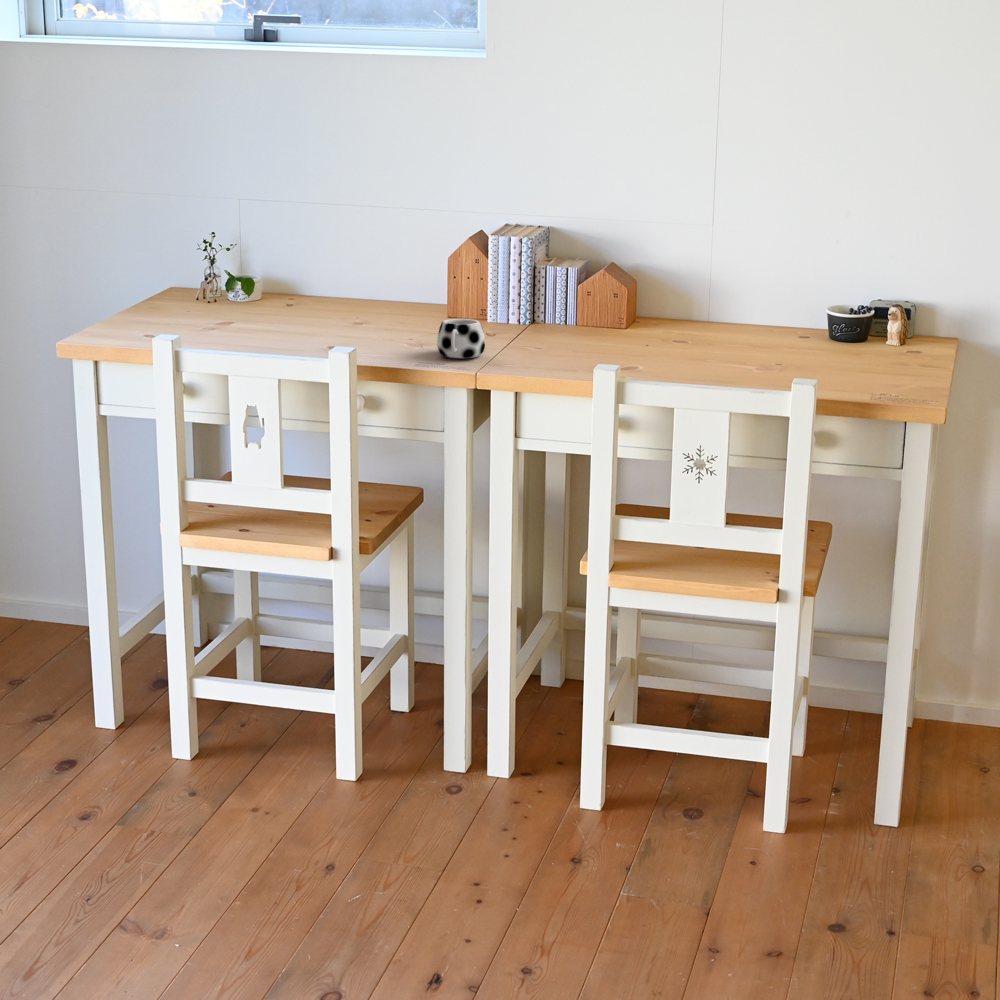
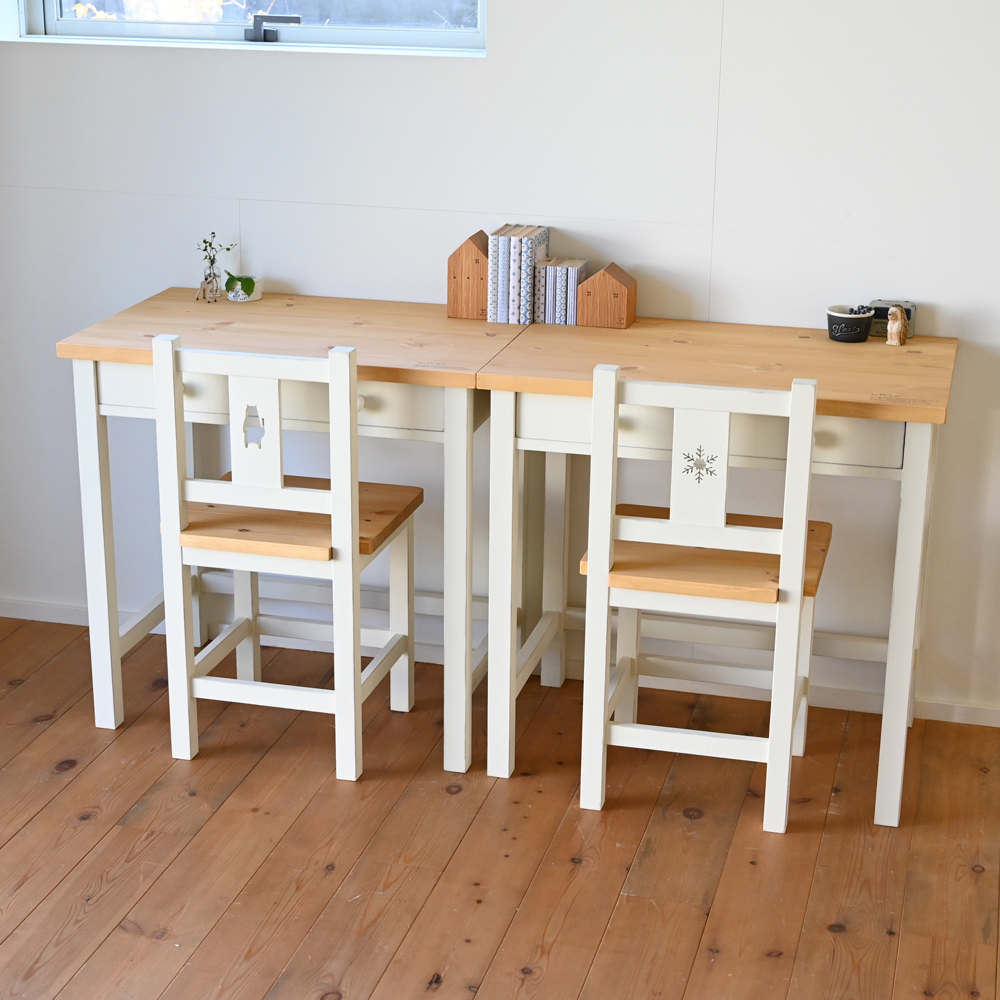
- mug [436,318,486,359]
